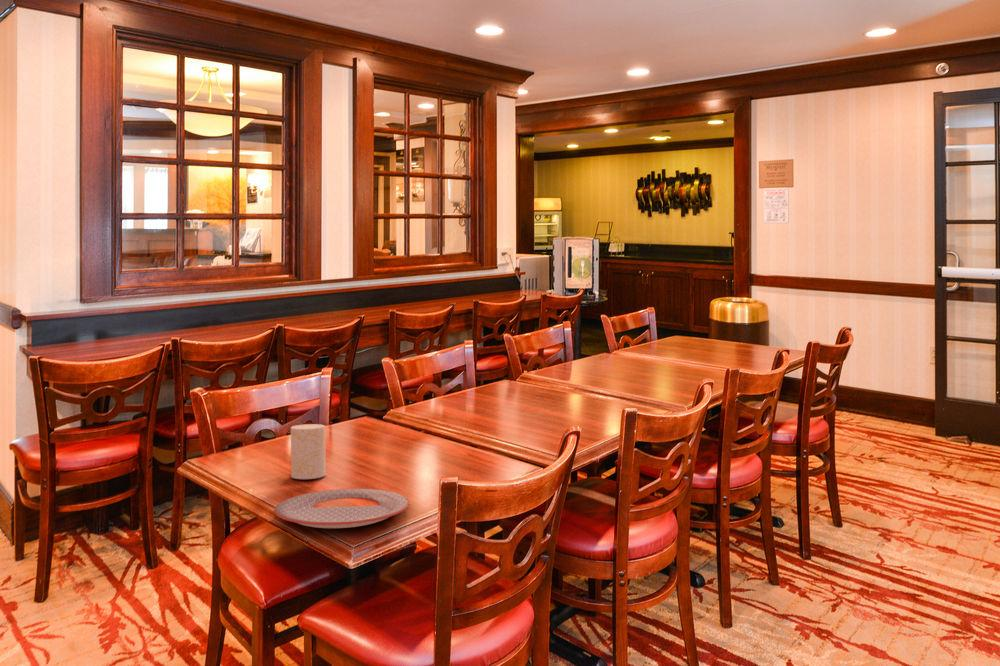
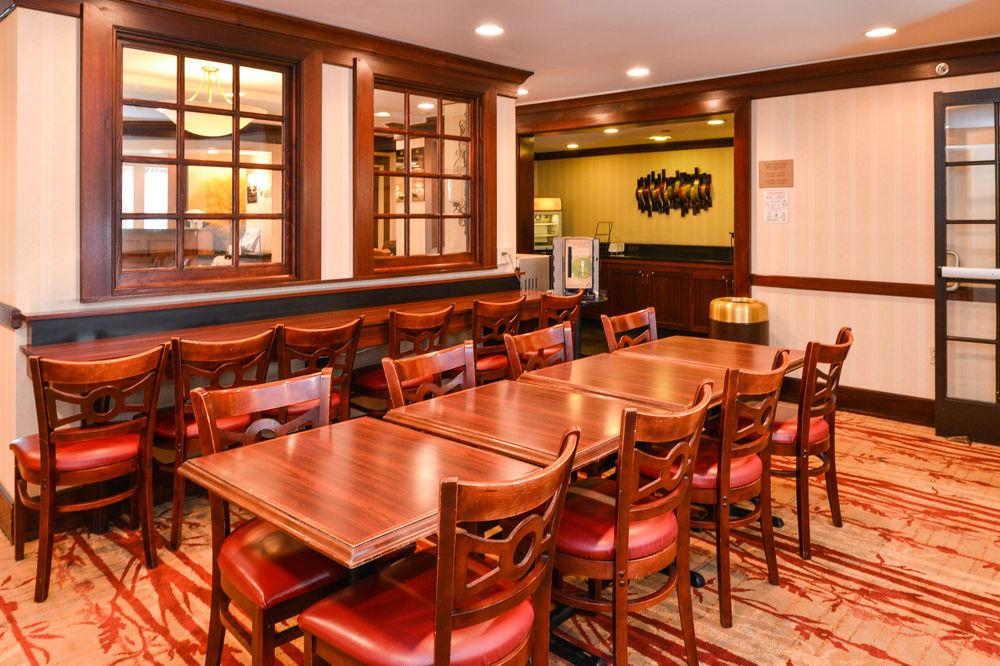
- cup [290,423,327,480]
- plate [273,488,411,529]
